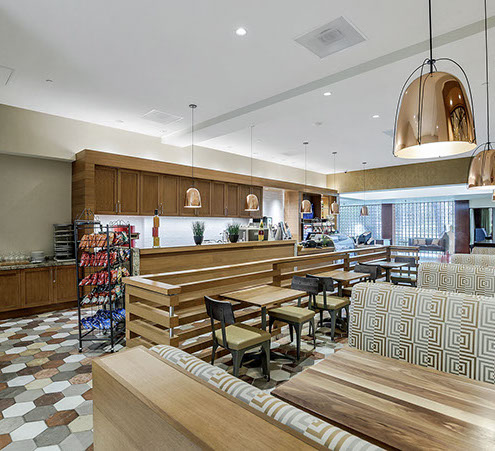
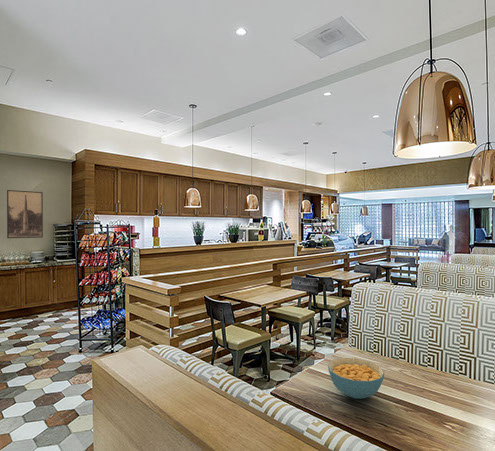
+ cereal bowl [327,357,385,400]
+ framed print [6,189,44,239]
